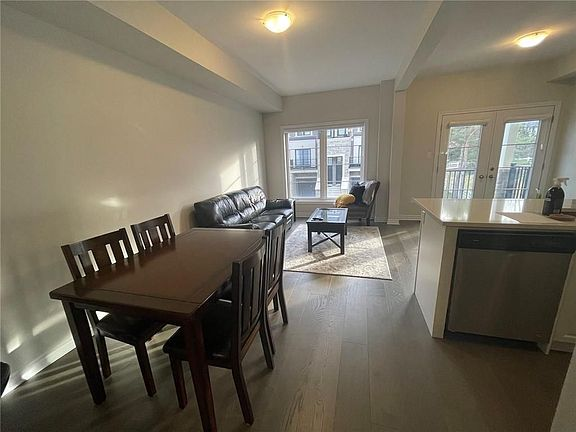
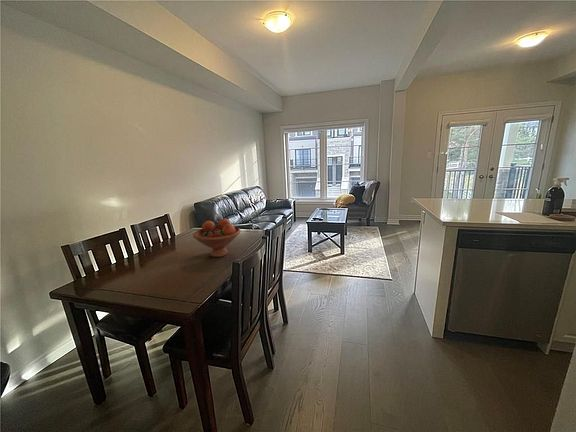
+ fruit bowl [192,218,241,258]
